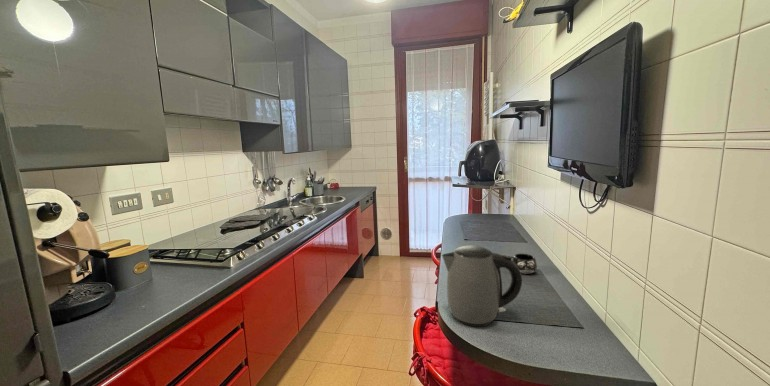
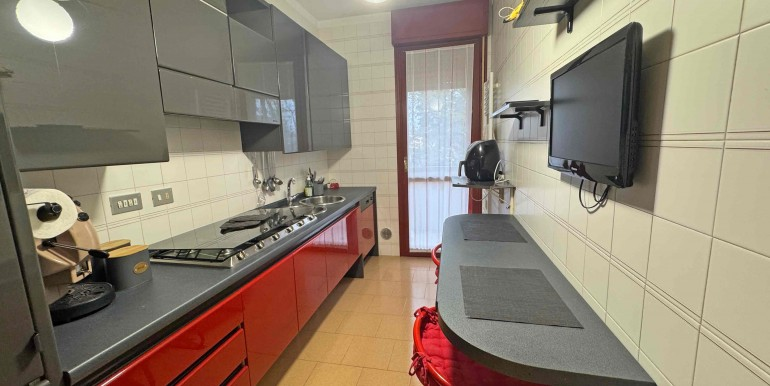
- kettle [441,244,523,328]
- mug [511,253,538,275]
